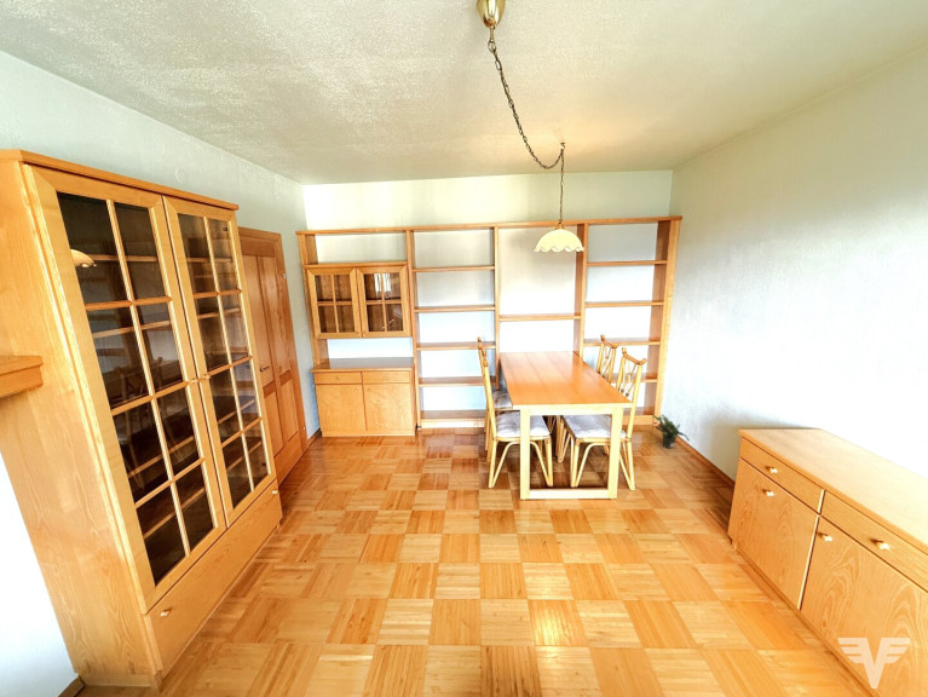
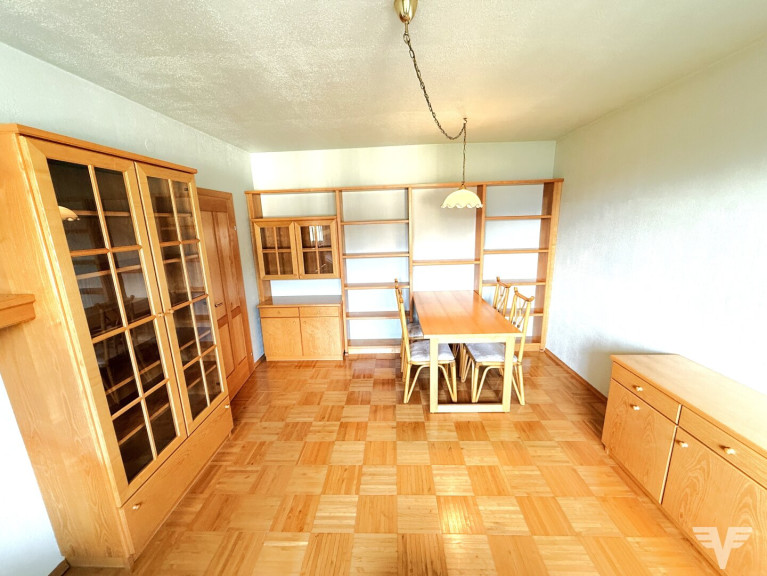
- potted plant [651,414,691,450]
